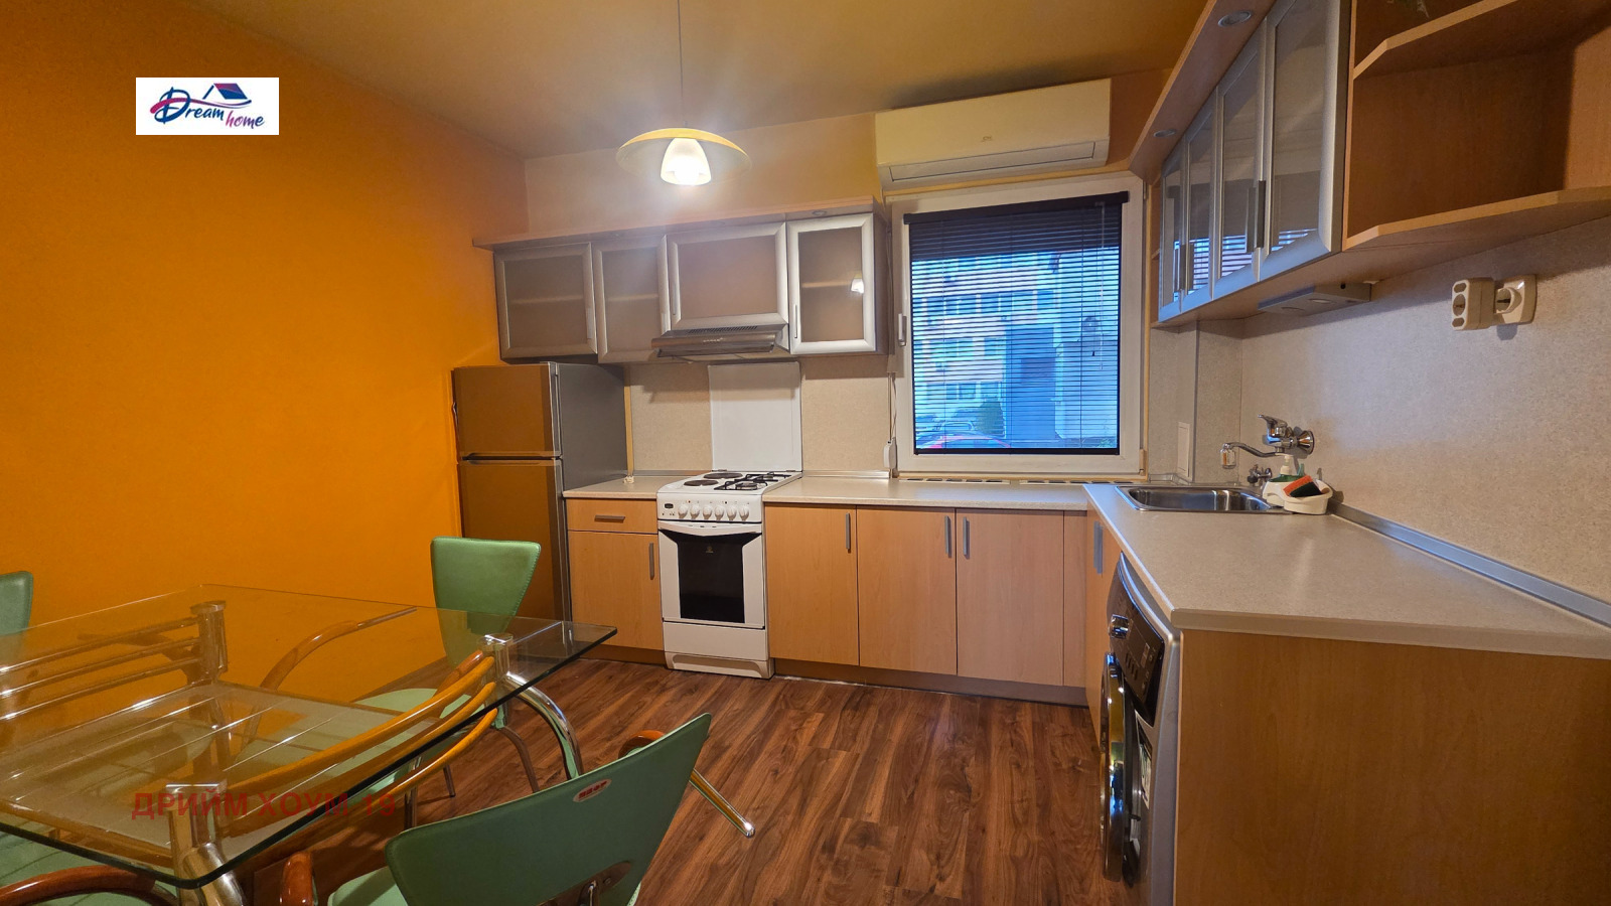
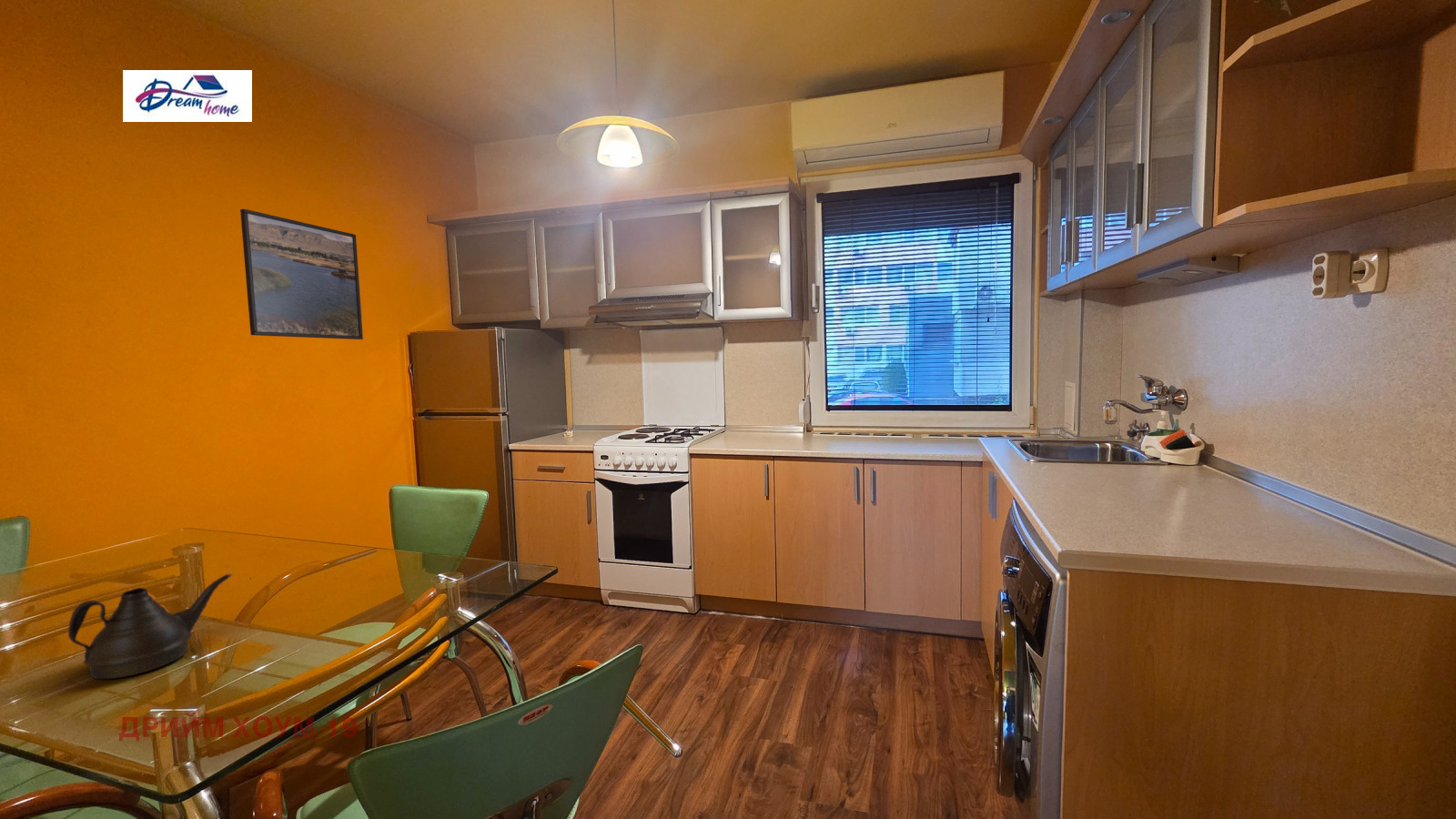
+ teapot [67,573,232,680]
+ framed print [239,208,364,340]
